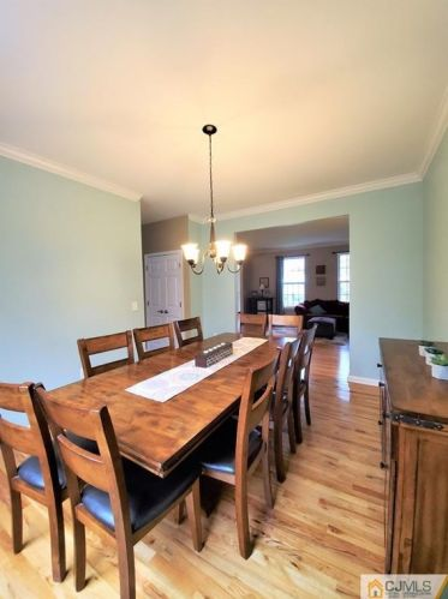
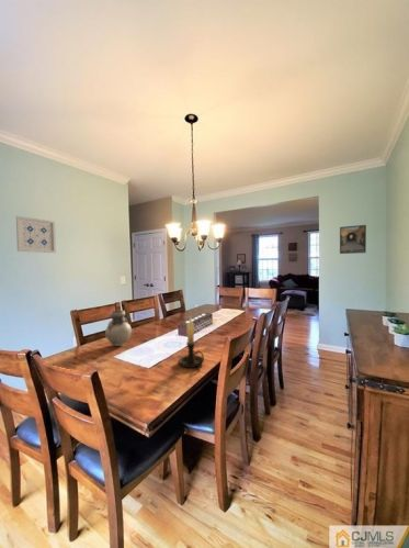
+ candle holder [178,316,205,369]
+ vase [104,310,133,347]
+ wall art [15,215,57,254]
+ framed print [339,224,367,255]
